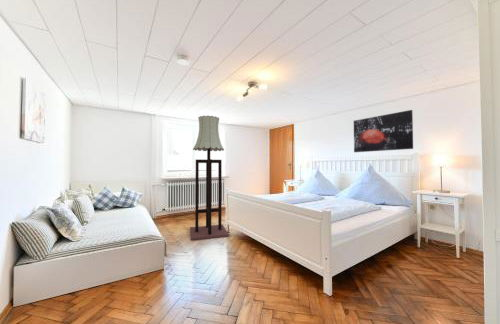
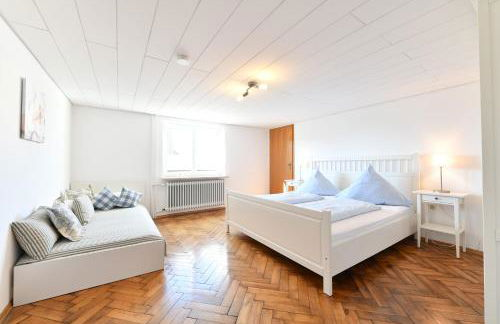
- wall art [353,109,414,153]
- floor lamp [190,115,230,241]
